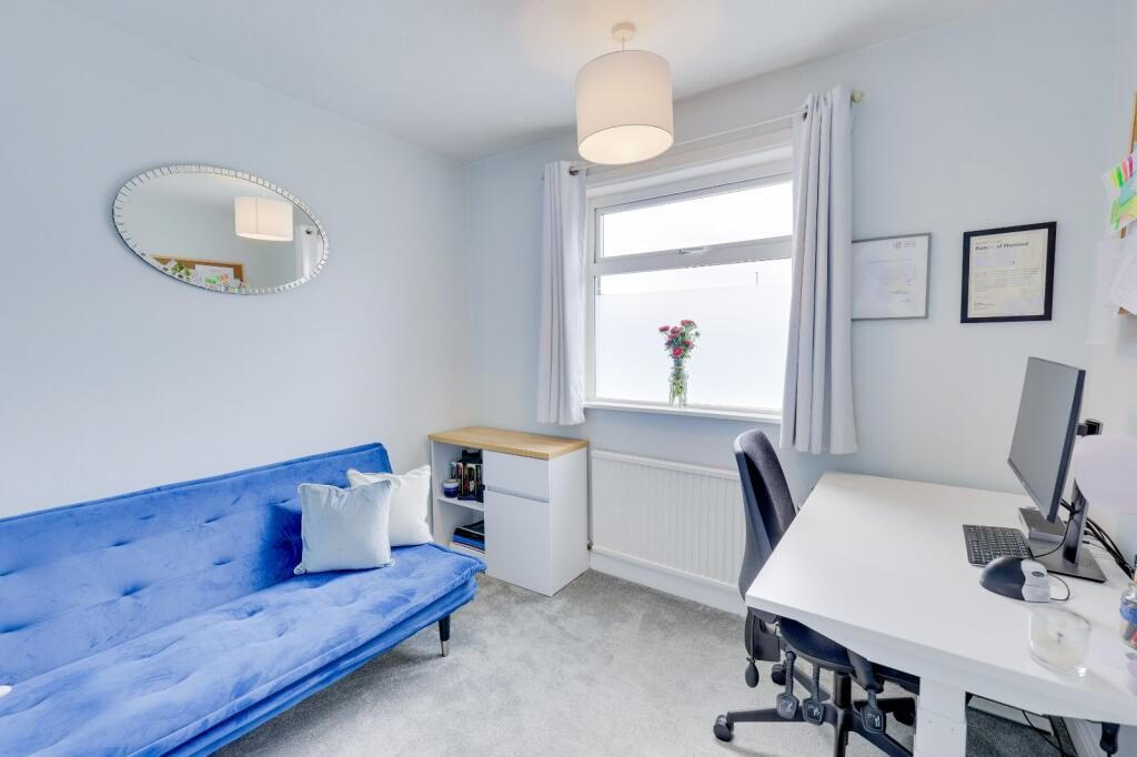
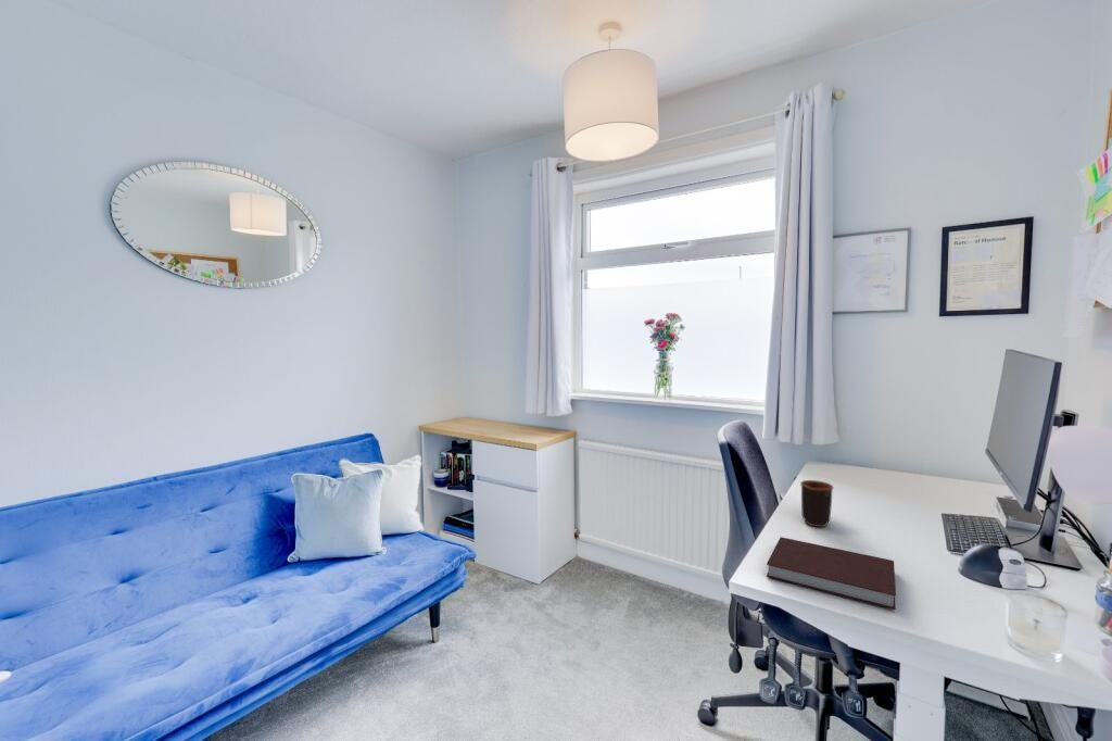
+ notebook [766,536,897,611]
+ mug [799,479,834,528]
